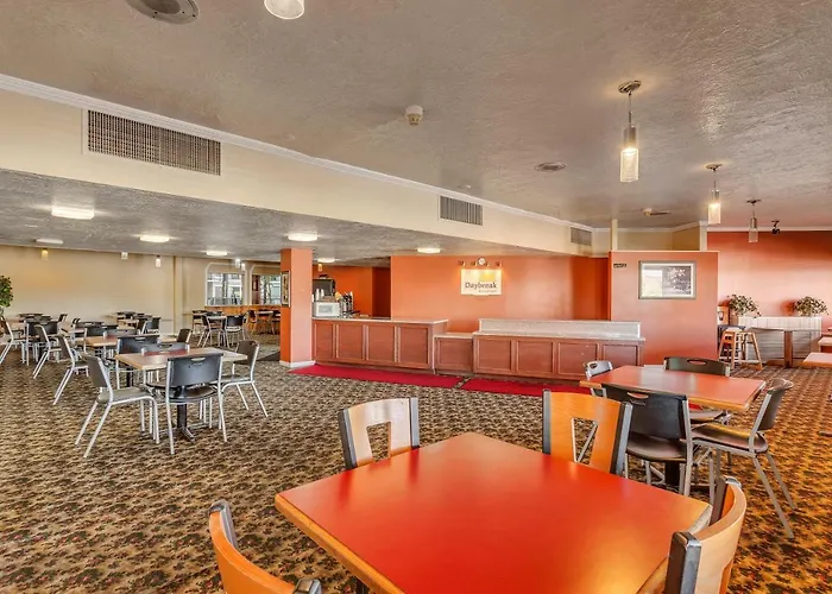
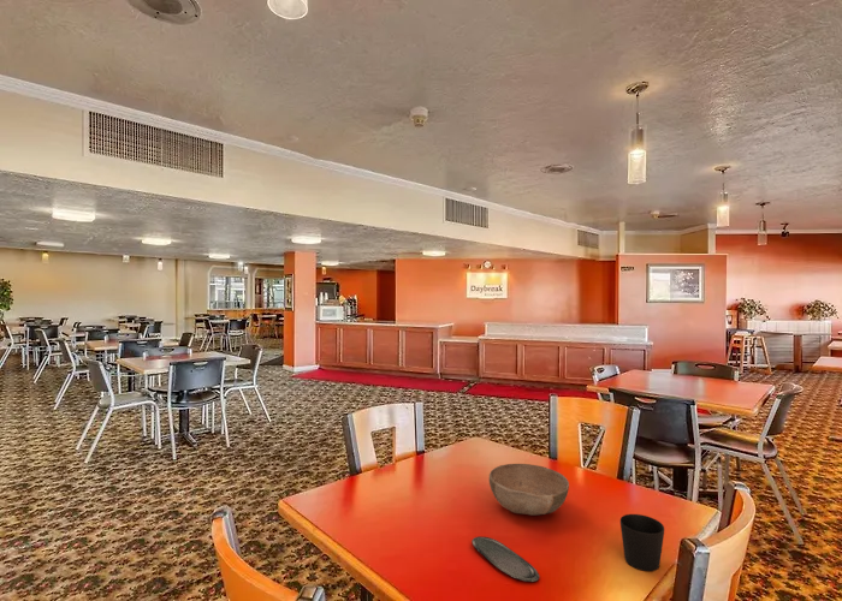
+ cup [619,513,665,572]
+ bowl [488,463,570,517]
+ oval tray [472,535,540,583]
